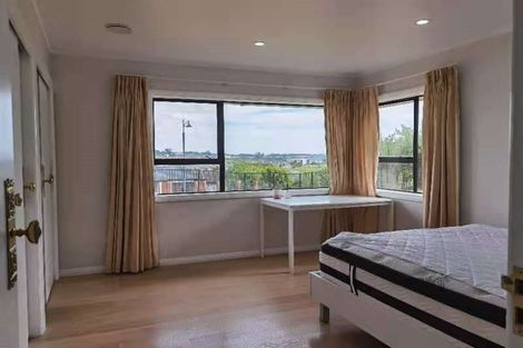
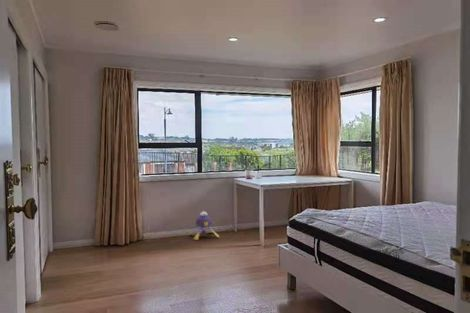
+ plush toy [188,210,220,241]
